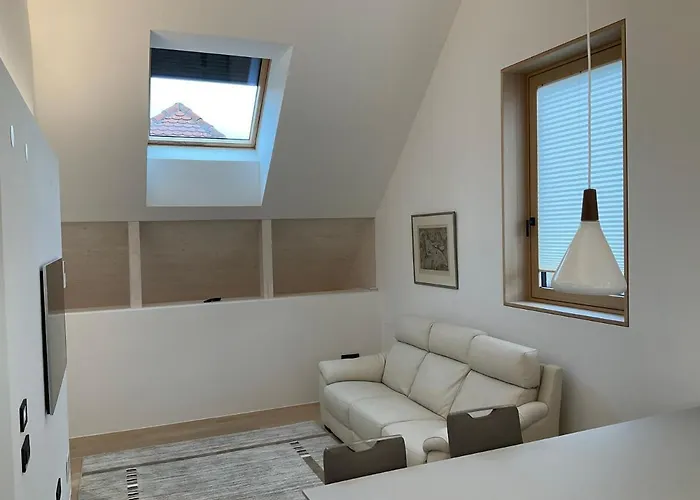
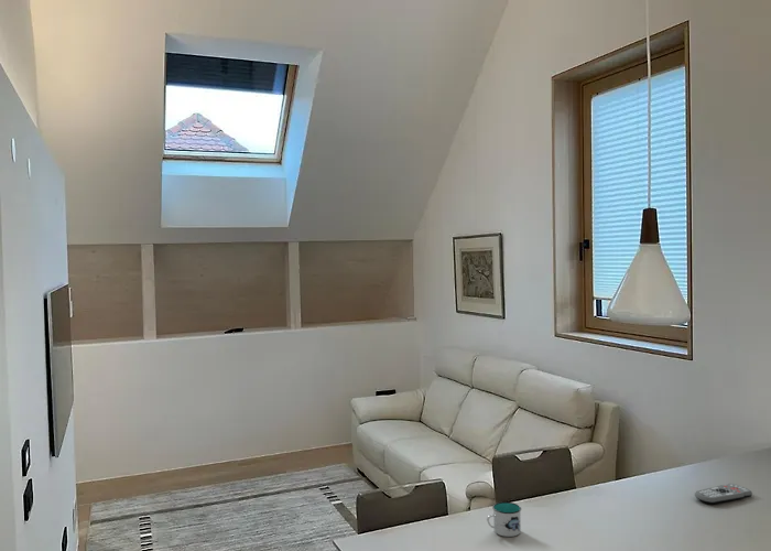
+ remote control [694,483,753,505]
+ mug [486,501,522,538]
